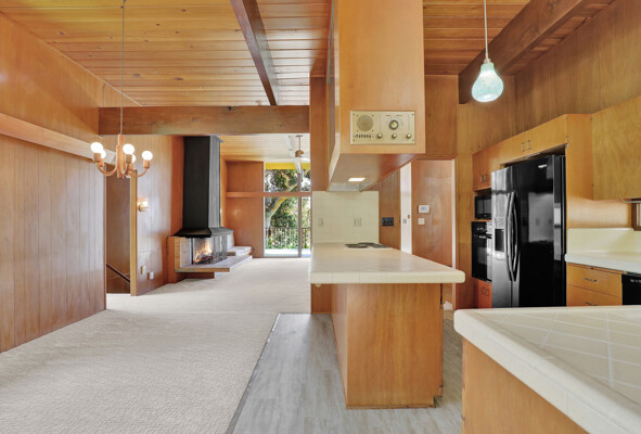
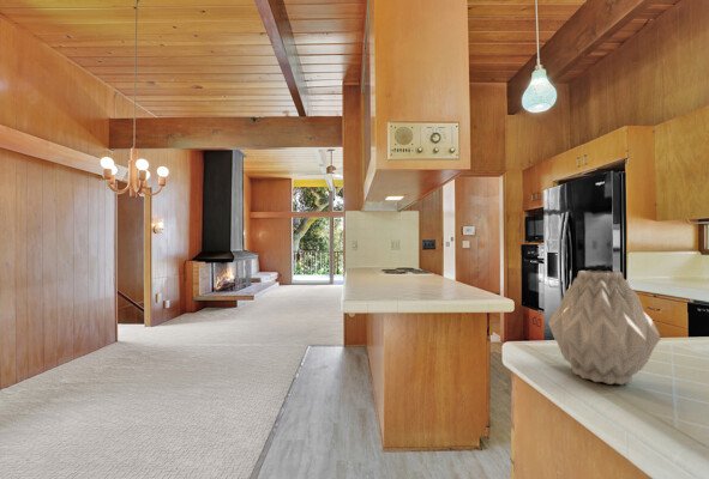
+ vase [547,269,662,386]
